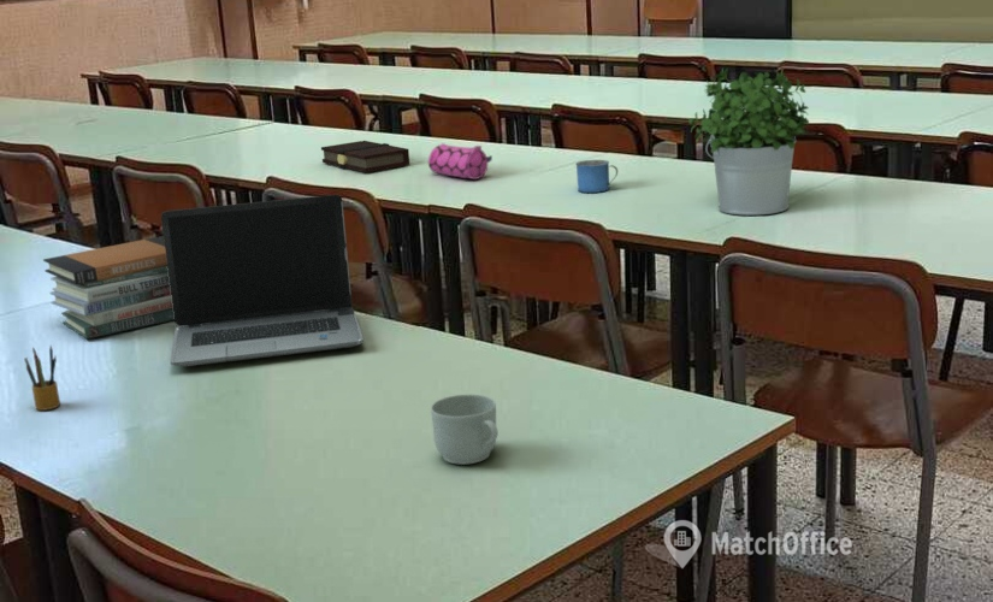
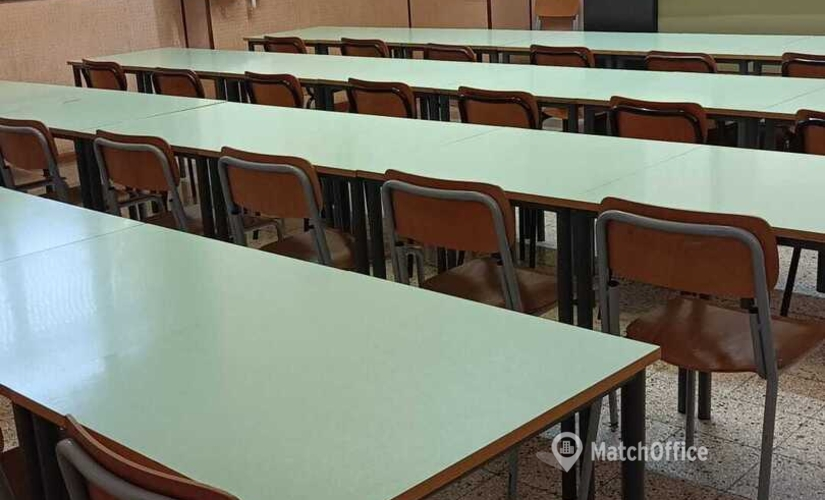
- potted plant [687,67,810,217]
- pencil box [23,344,61,412]
- book [320,140,410,173]
- laptop computer [160,194,365,367]
- book stack [42,235,175,340]
- pencil case [427,142,493,181]
- mug [574,159,619,194]
- mug [430,394,500,466]
